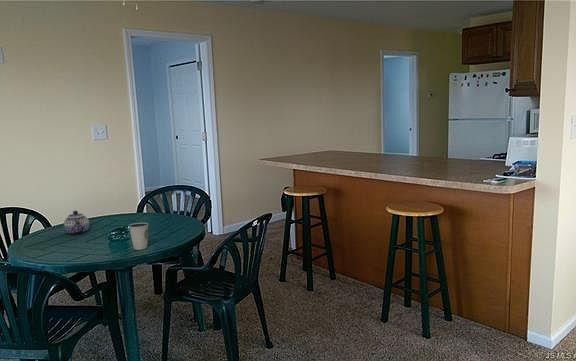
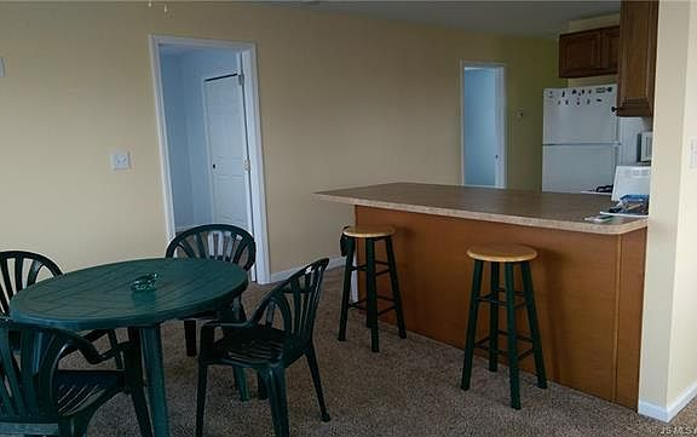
- teapot [63,210,90,235]
- dixie cup [128,222,149,251]
